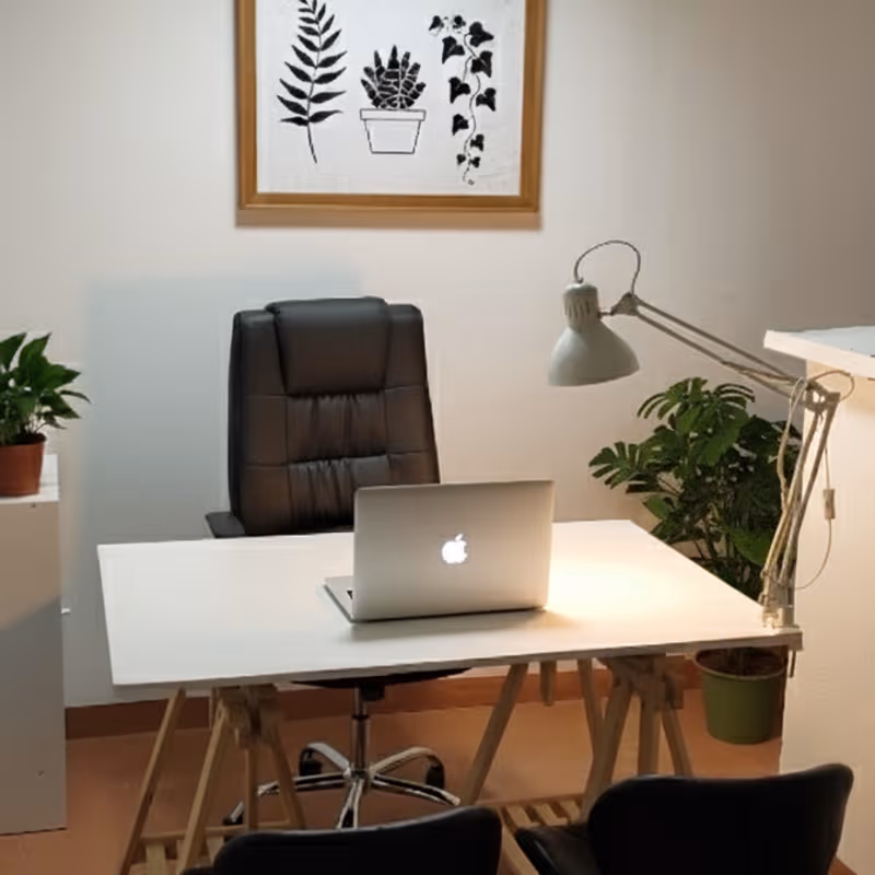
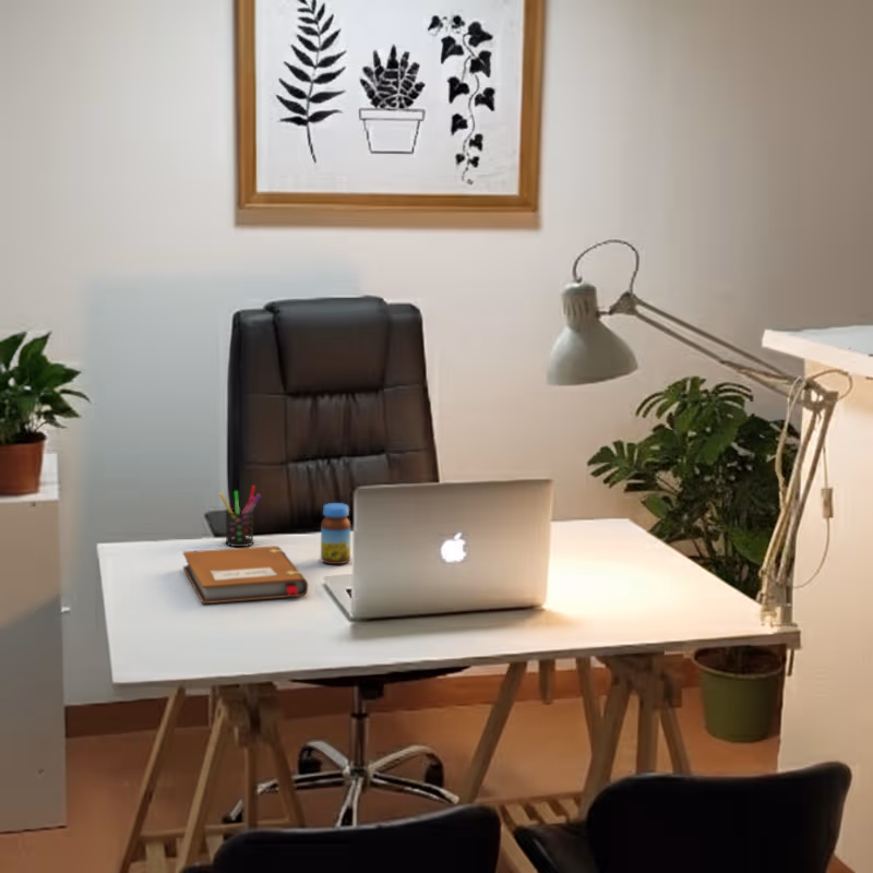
+ jar [320,502,351,565]
+ pen holder [218,485,262,548]
+ notebook [182,545,309,605]
